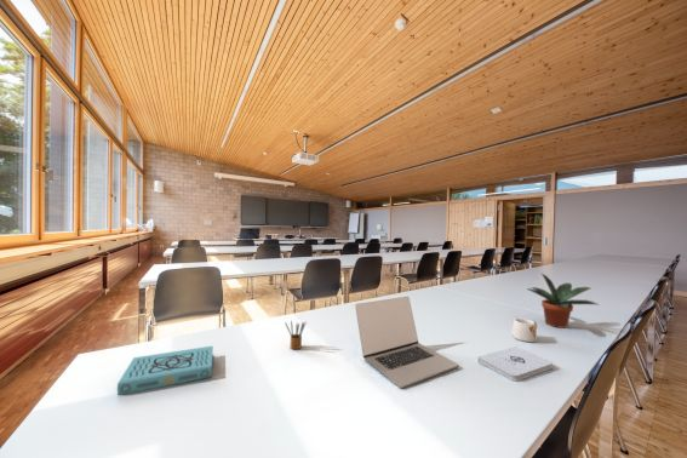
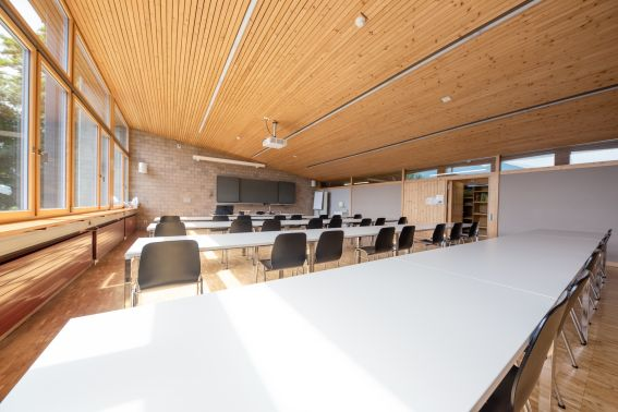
- laptop [354,296,460,390]
- potted plant [526,271,601,330]
- mug [511,317,538,343]
- book [116,345,214,396]
- notepad [476,345,554,382]
- pencil box [284,319,308,350]
